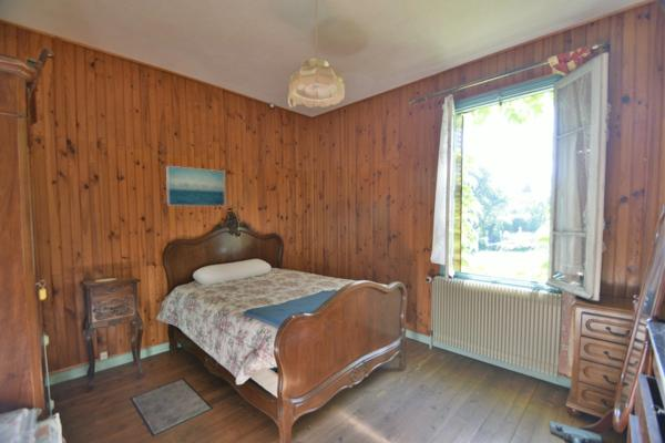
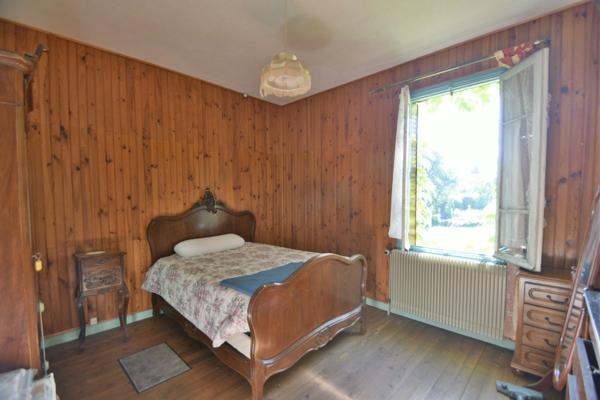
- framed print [165,165,226,207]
